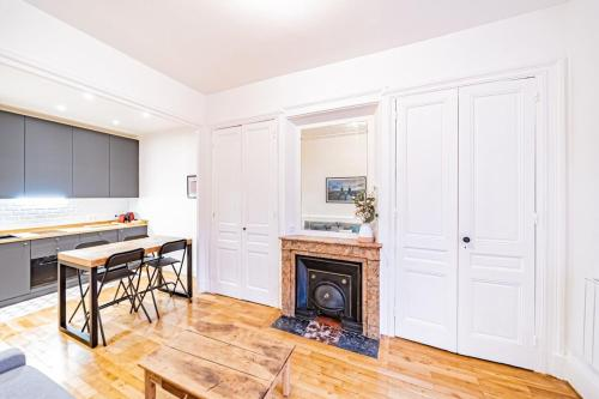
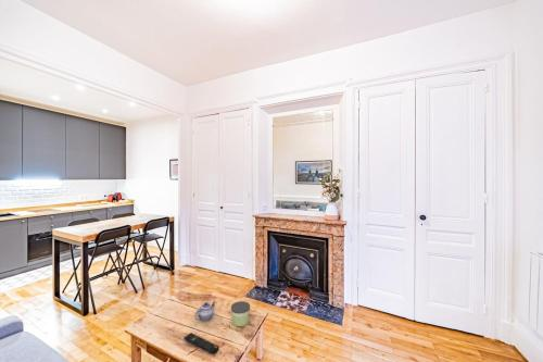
+ teapot [193,300,217,322]
+ remote control [184,332,220,355]
+ candle [230,300,251,327]
